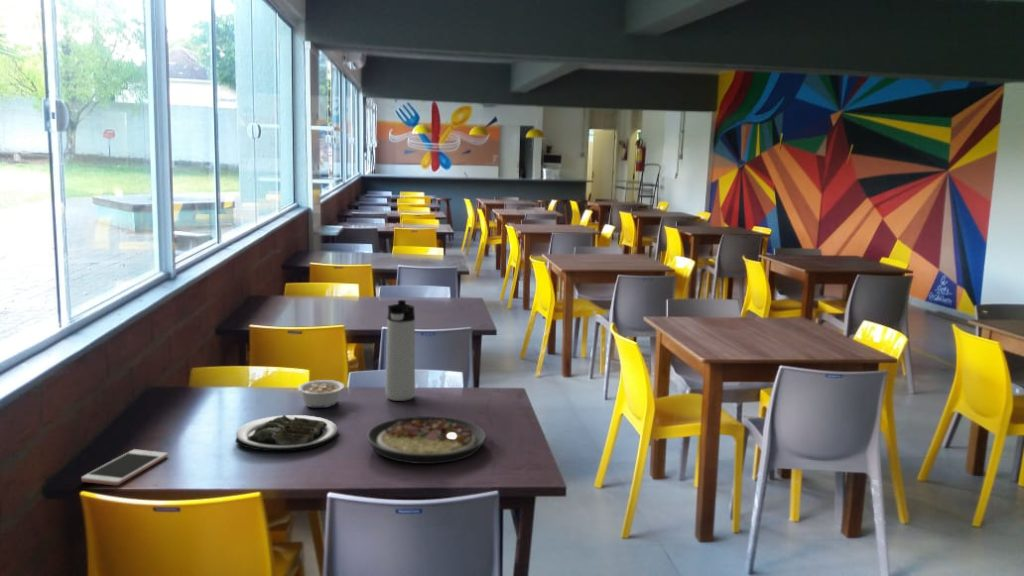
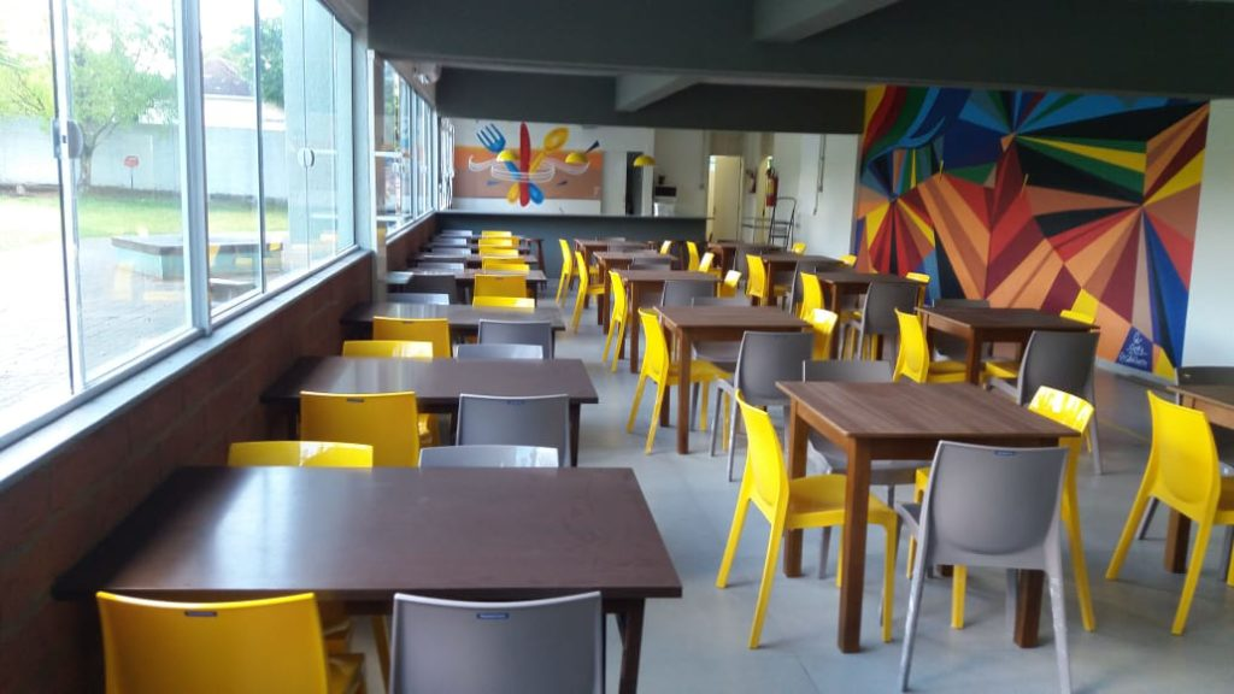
- legume [290,379,345,409]
- thermos bottle [384,299,416,402]
- cell phone [80,448,169,486]
- plate [235,414,339,452]
- plate [366,415,487,465]
